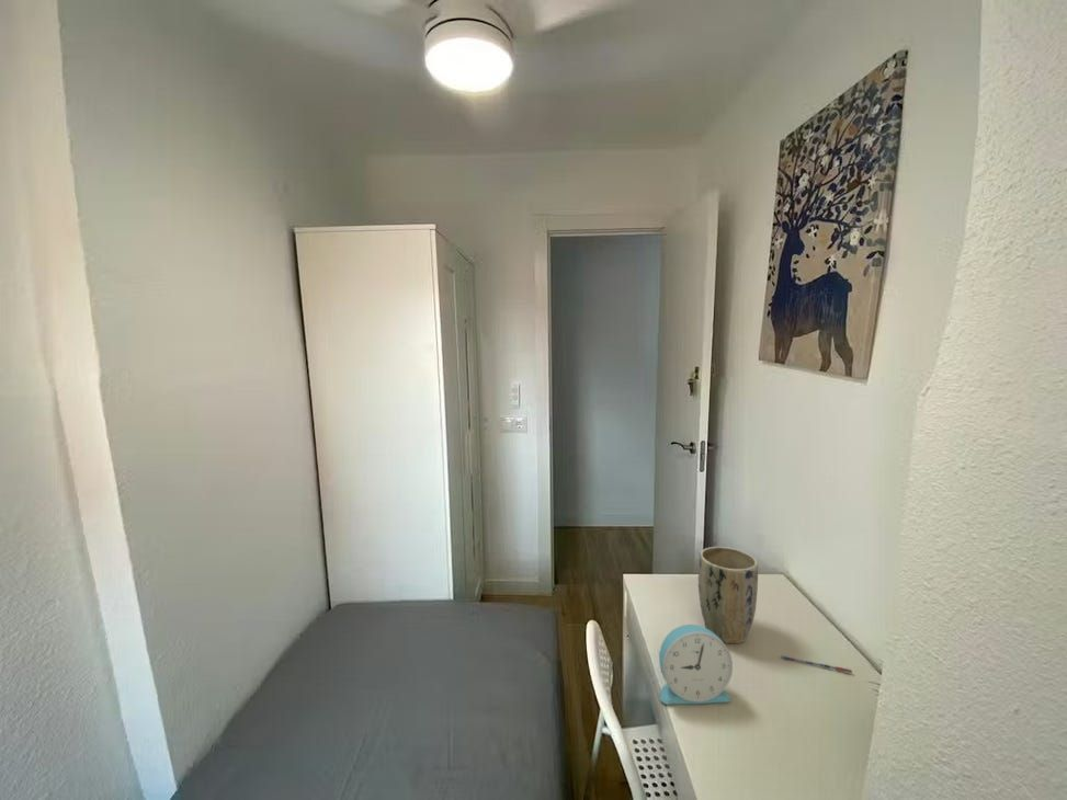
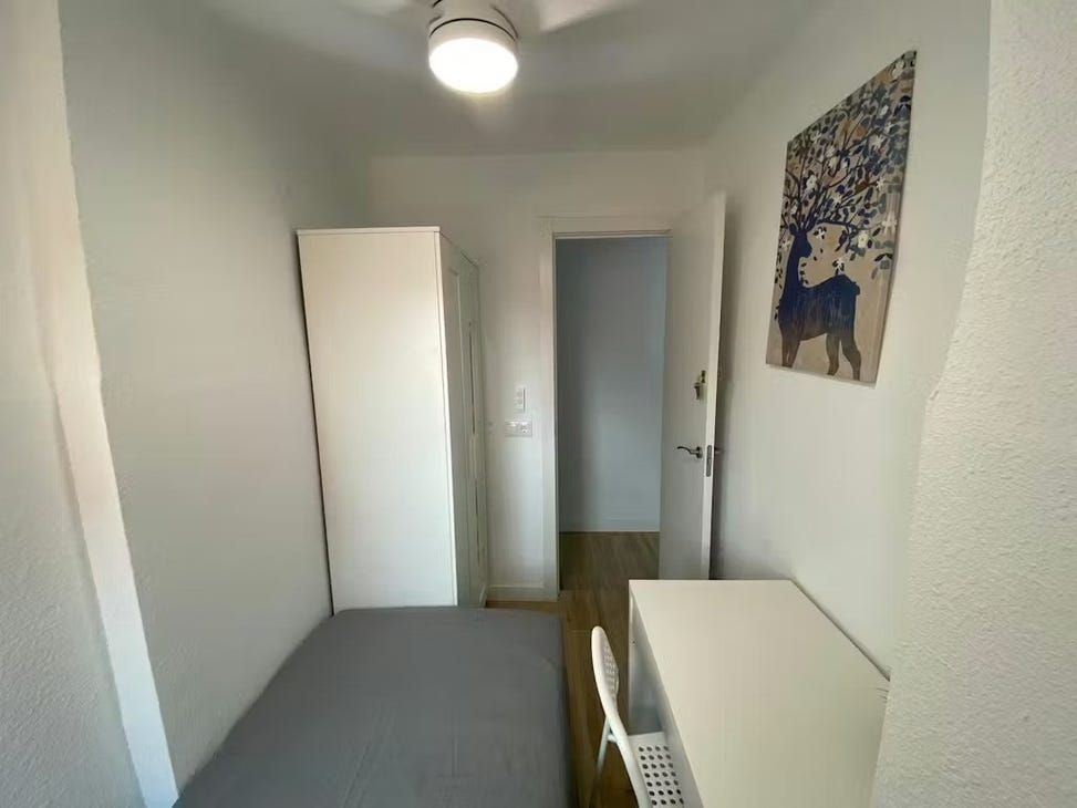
- plant pot [697,546,759,644]
- alarm clock [658,624,734,705]
- pen [780,654,853,674]
